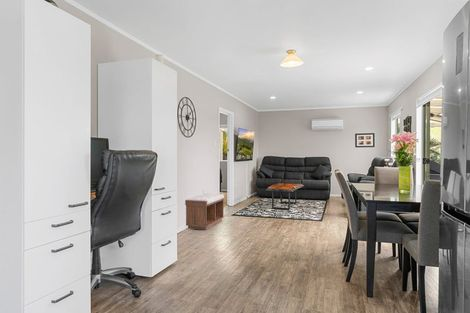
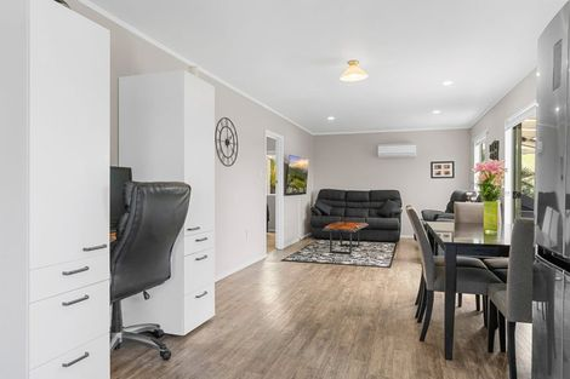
- bench [184,192,225,231]
